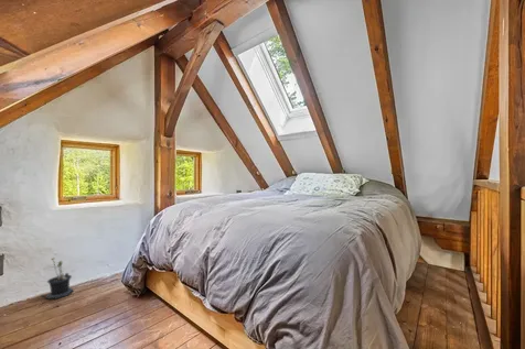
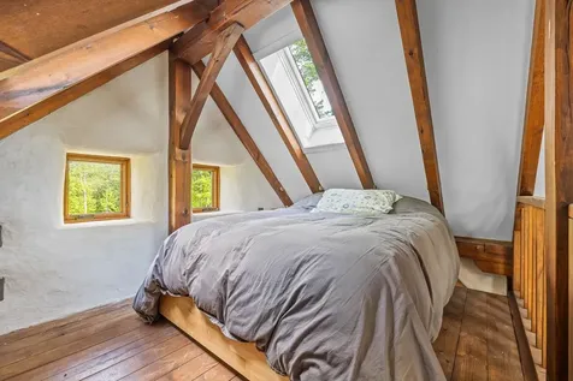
- potted plant [40,257,75,301]
